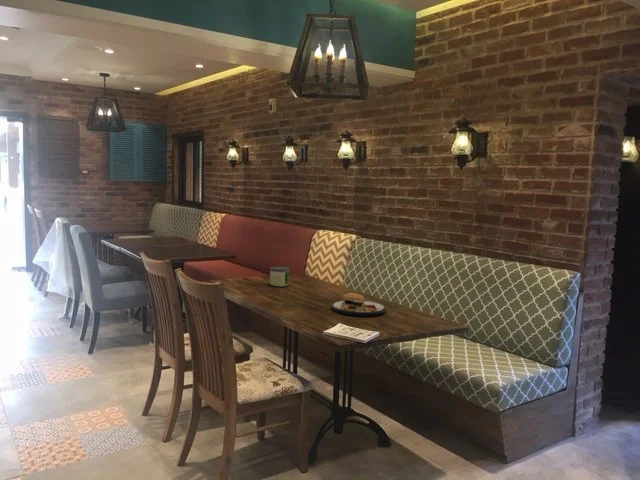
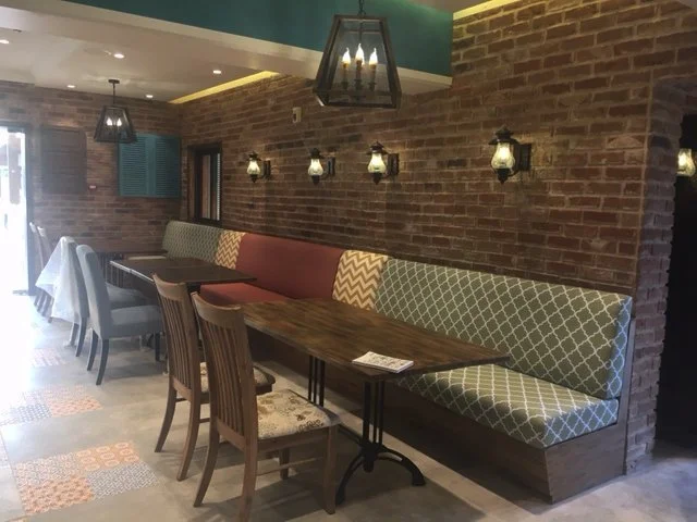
- plate [331,287,386,317]
- candle [269,266,291,287]
